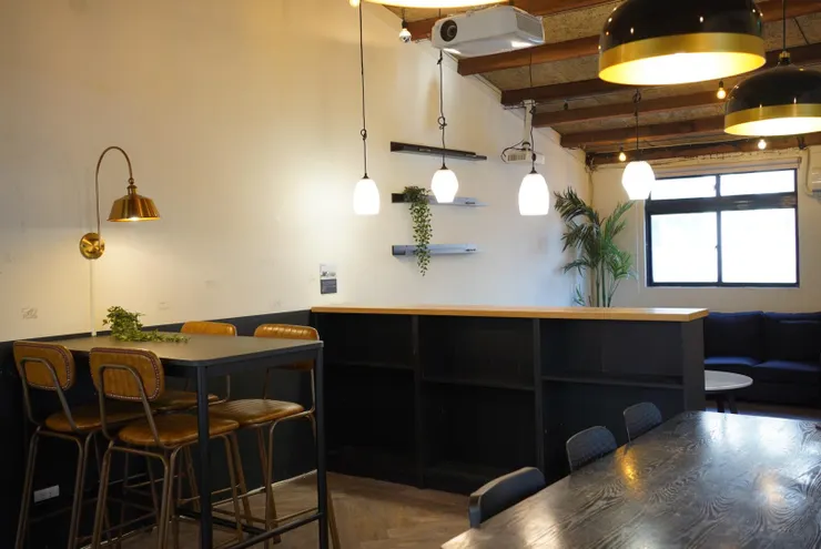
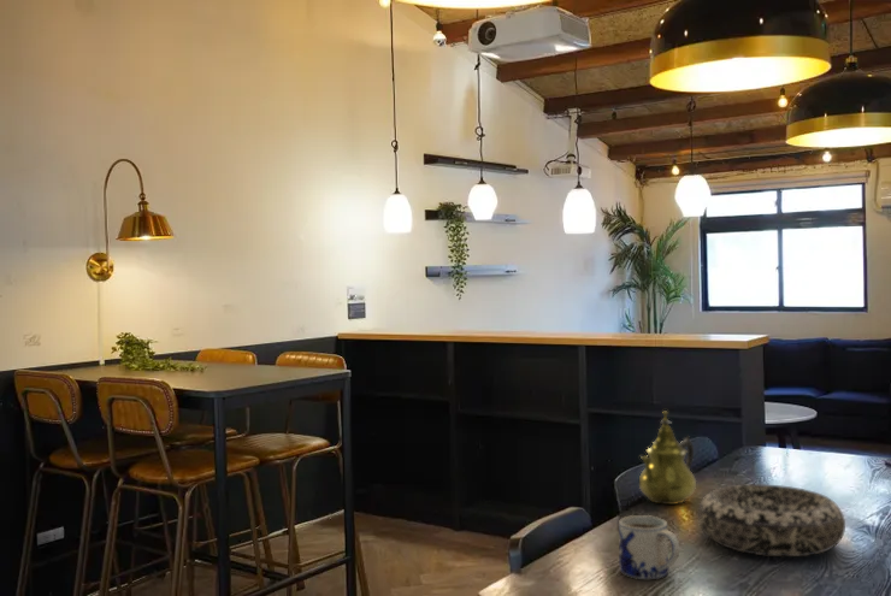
+ decorative bowl [697,483,846,557]
+ teapot [638,409,697,506]
+ mug [618,514,680,580]
